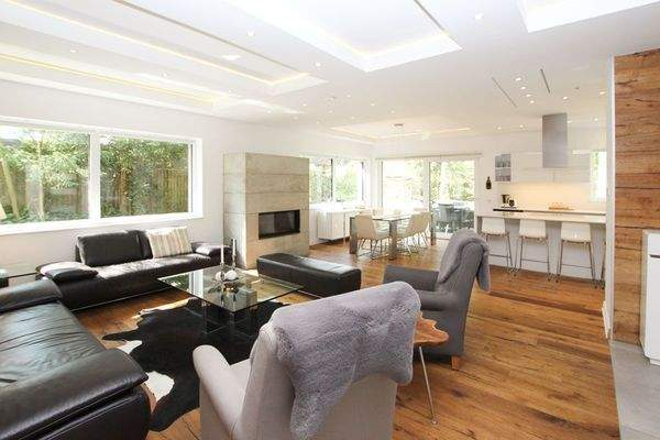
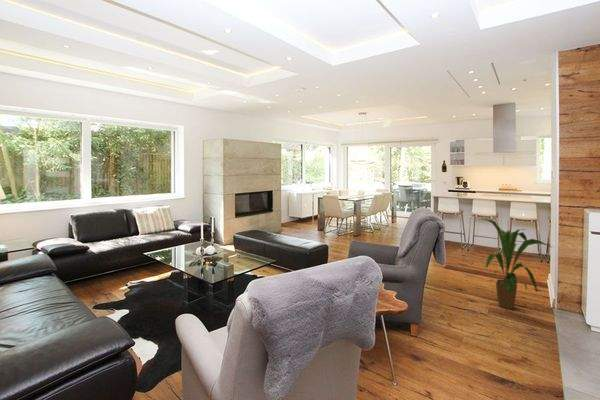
+ house plant [483,218,554,310]
